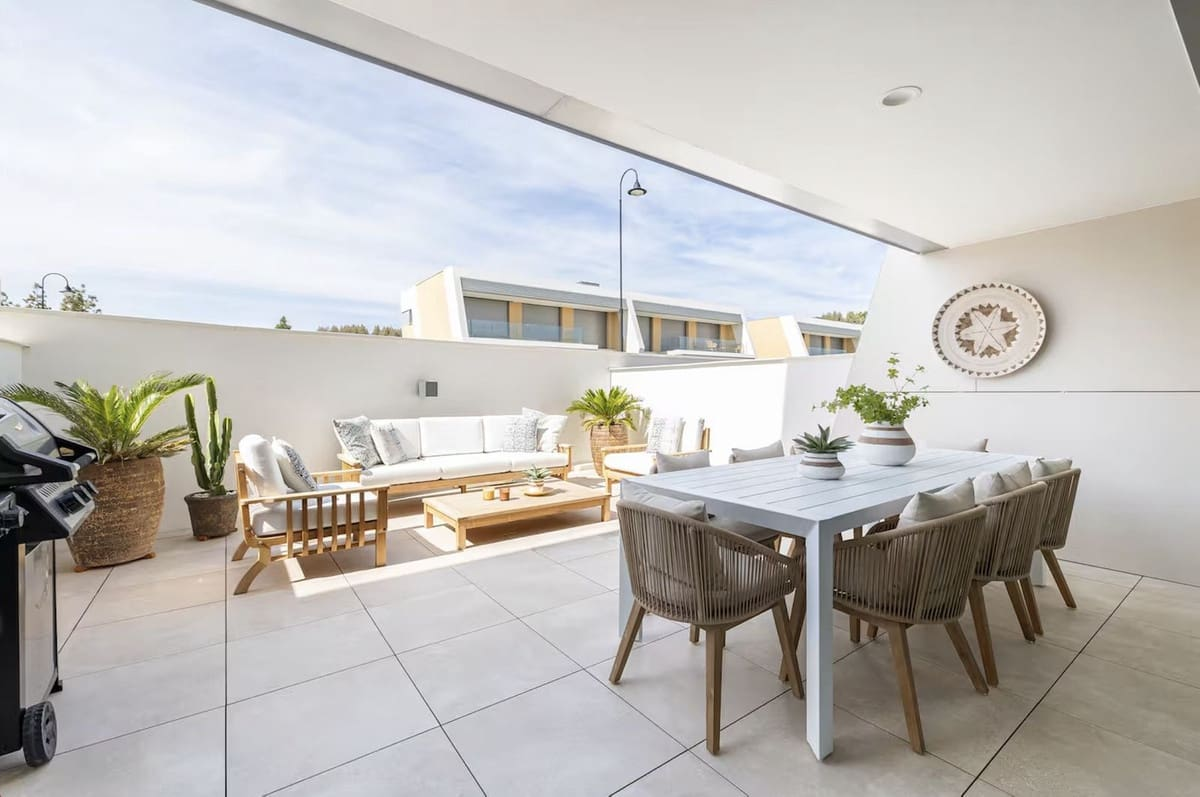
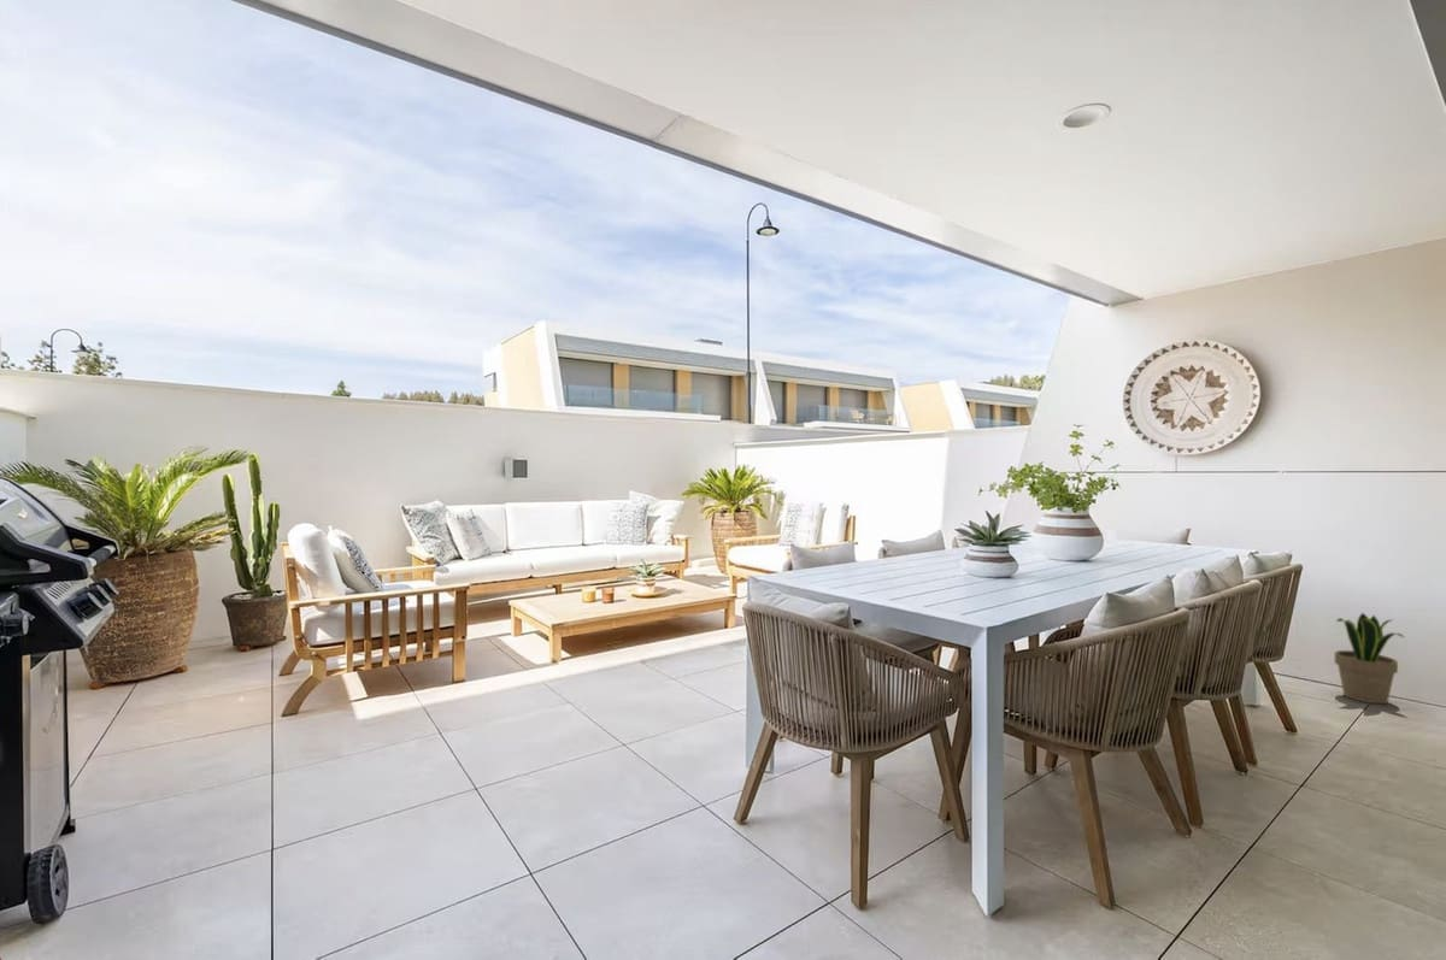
+ potted plant [1334,612,1405,705]
